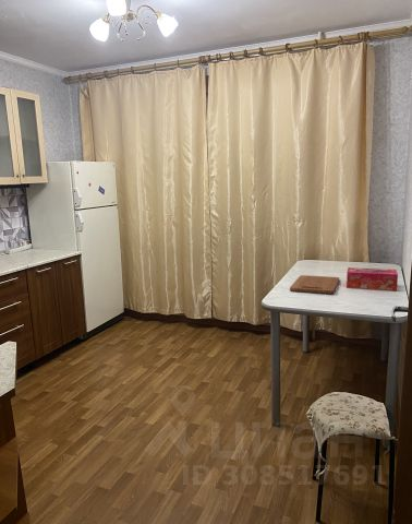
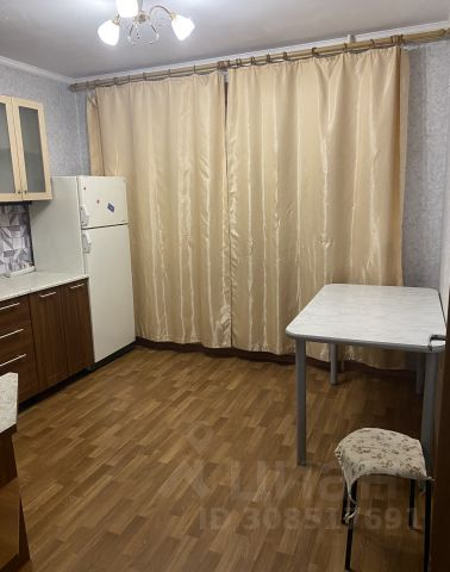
- tissue box [346,266,399,291]
- cutting board [289,274,340,295]
